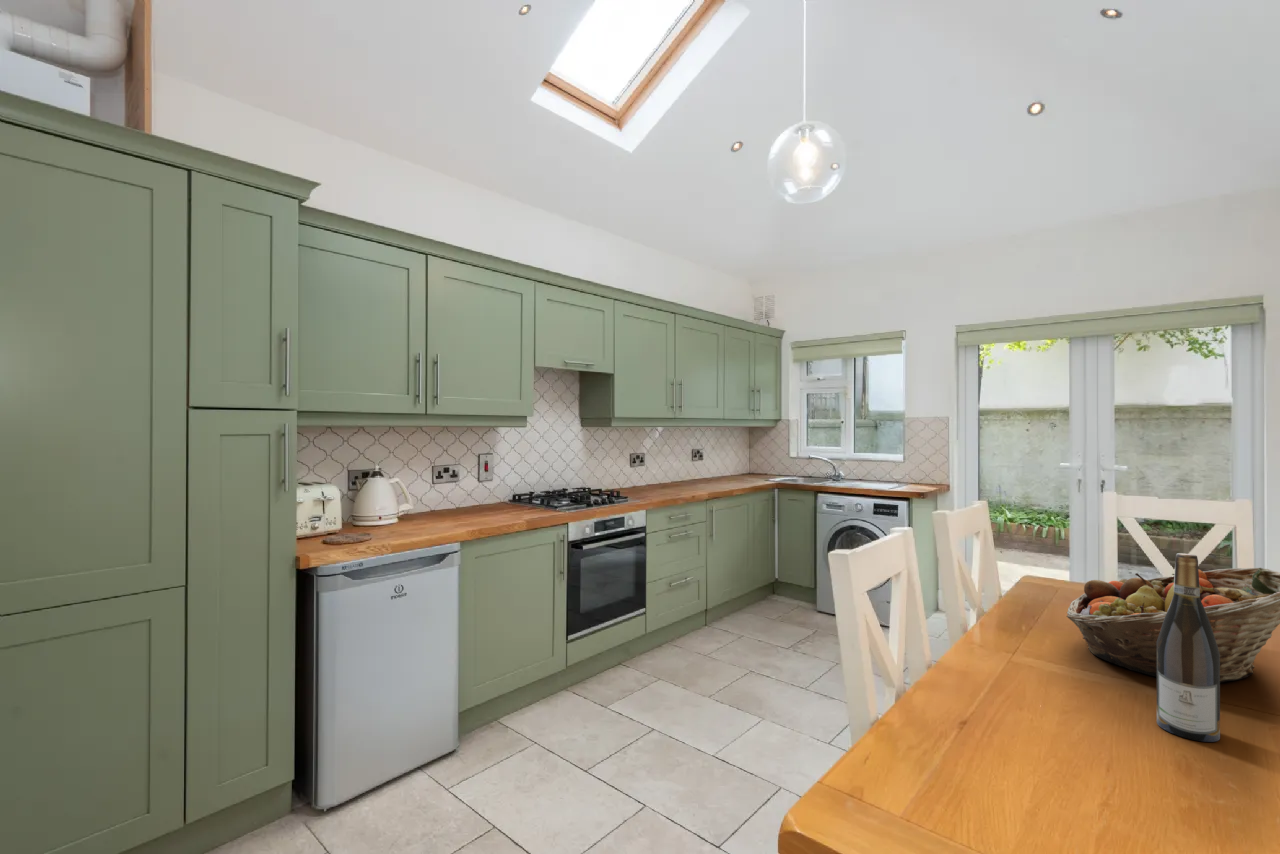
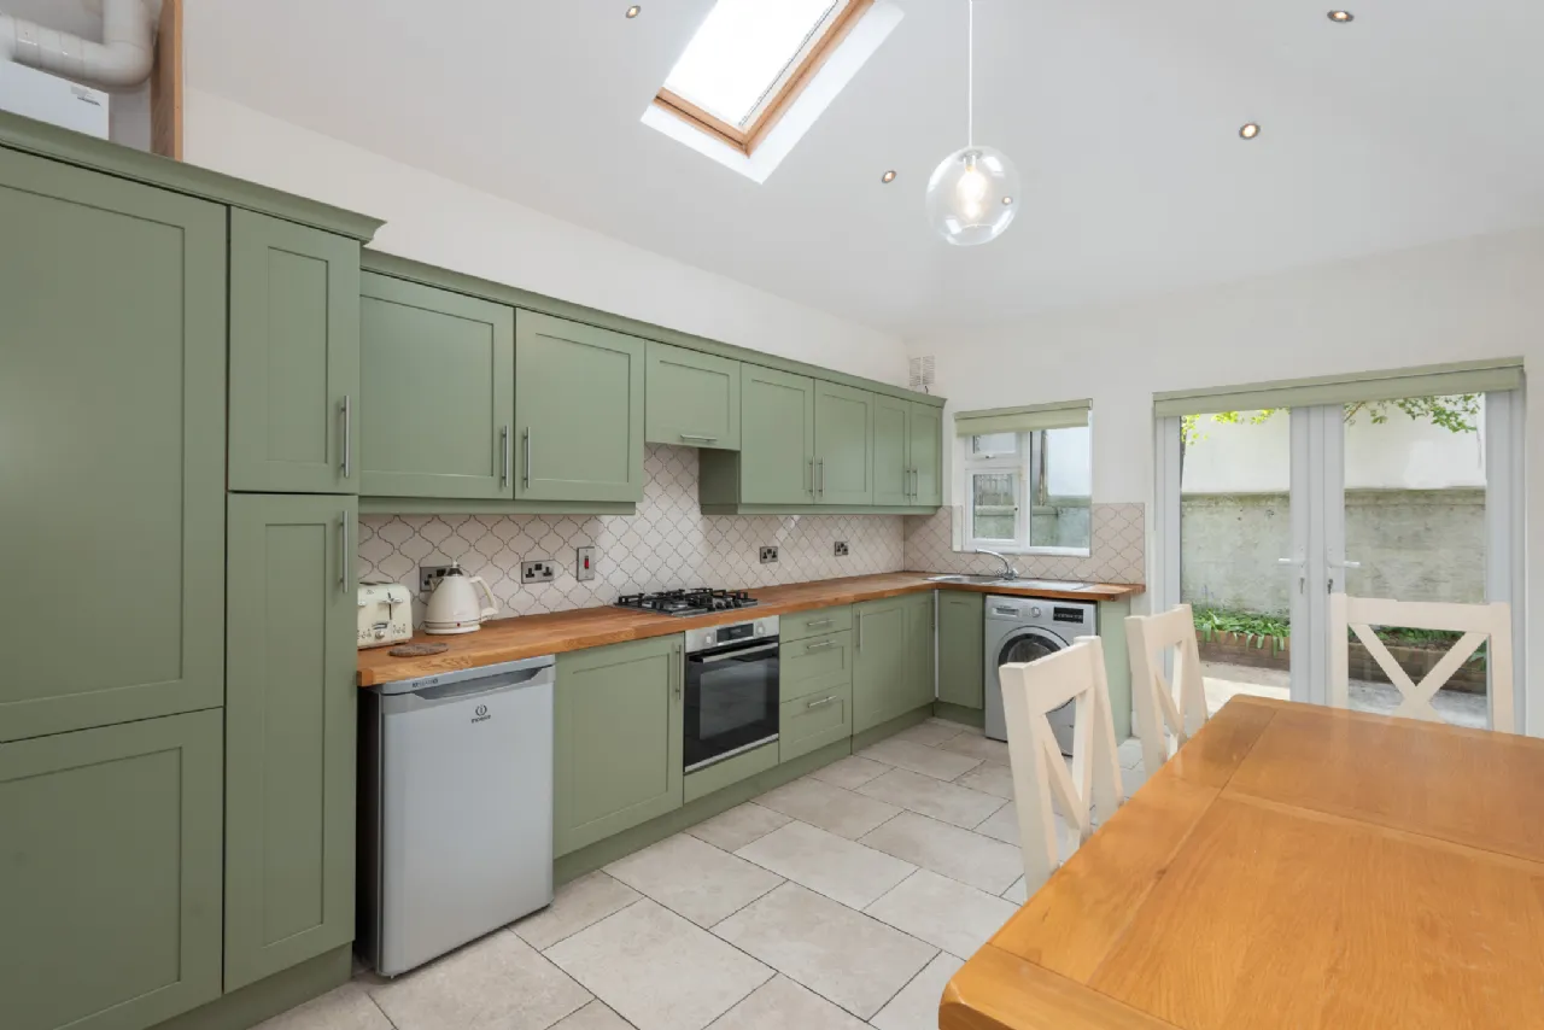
- wine bottle [1156,552,1221,743]
- fruit basket [1066,567,1280,683]
